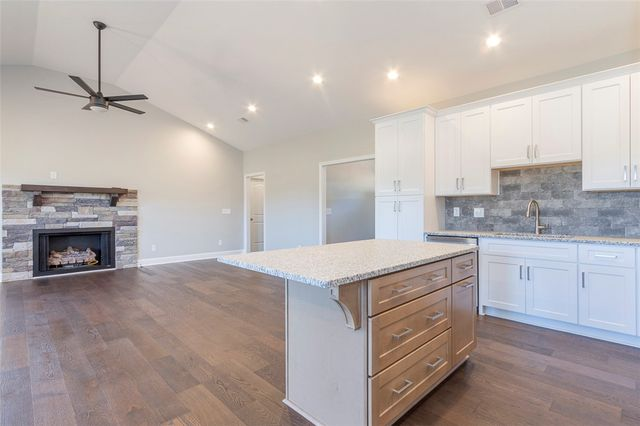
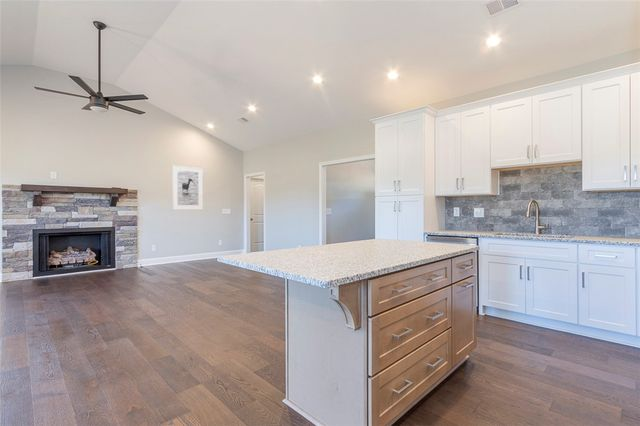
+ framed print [171,165,204,211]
